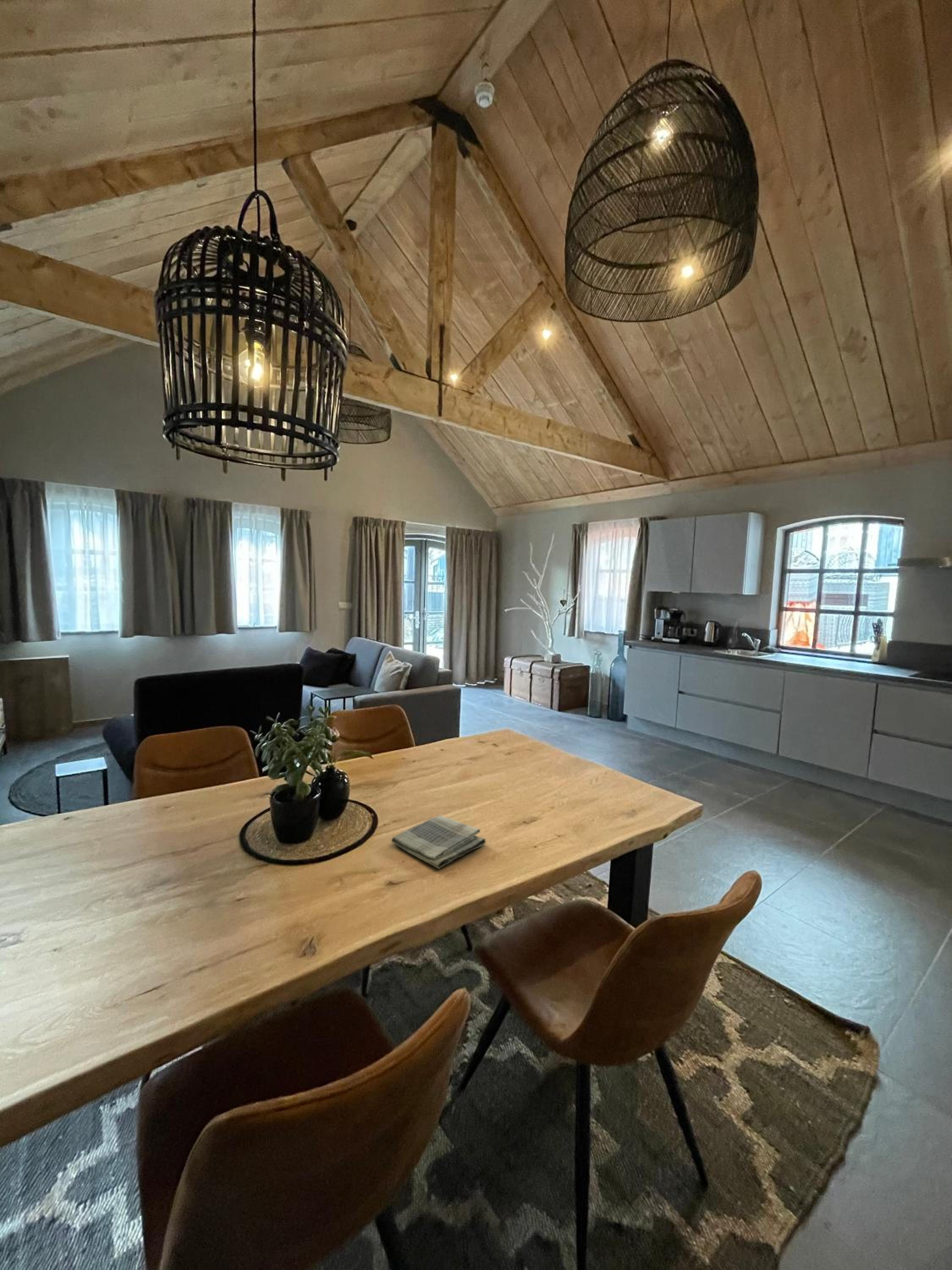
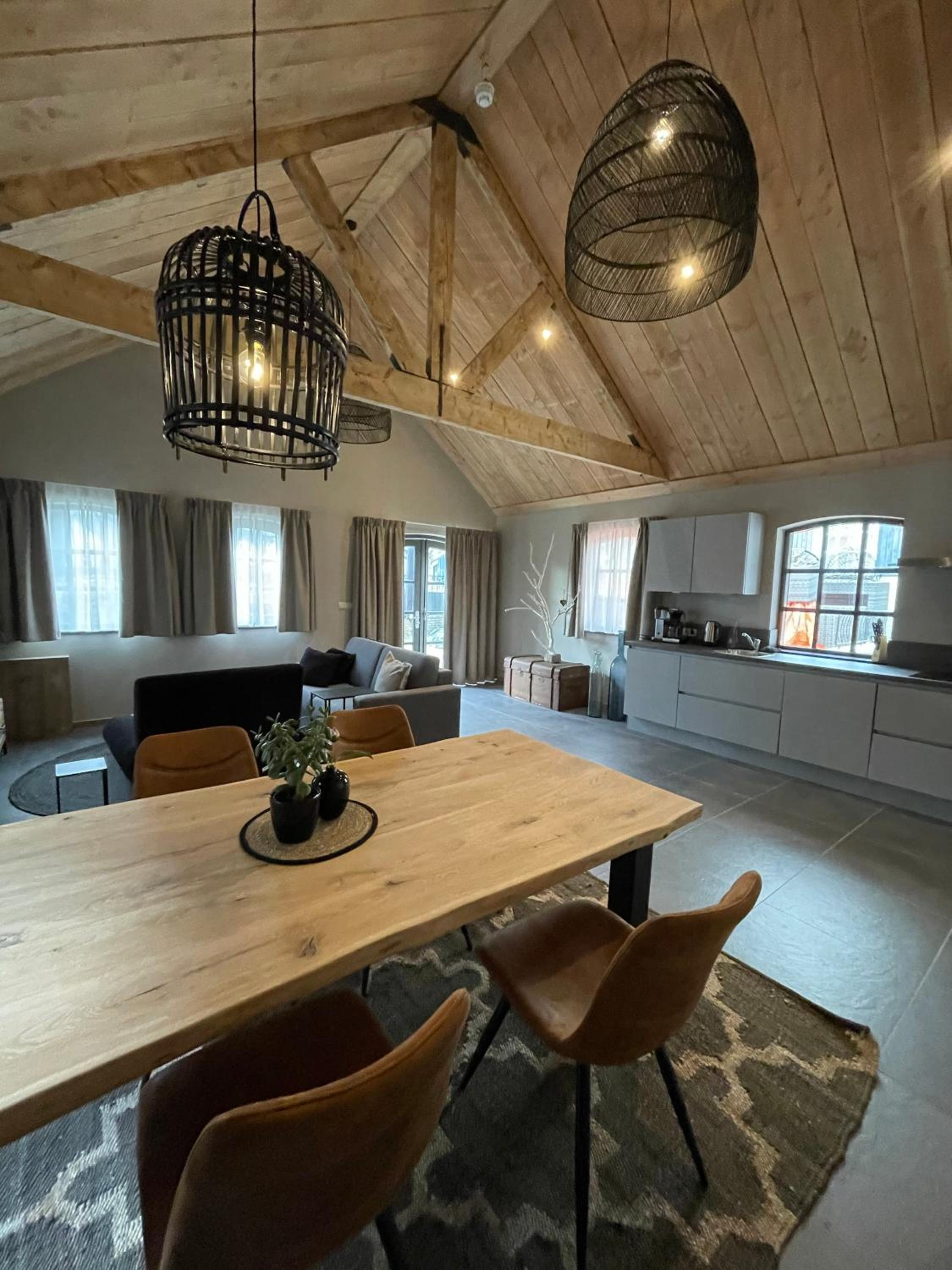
- dish towel [391,815,486,870]
